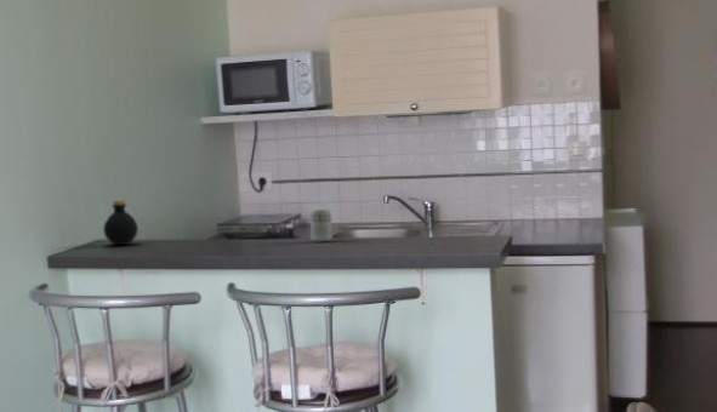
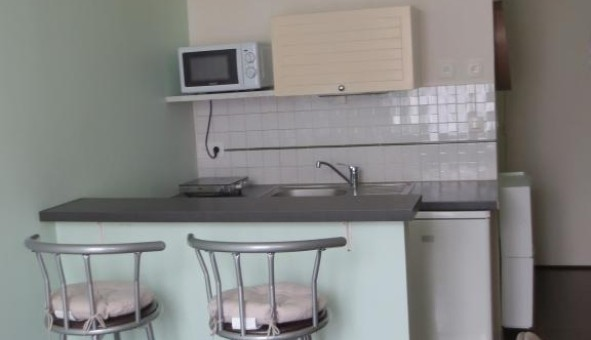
- cup [308,208,334,242]
- bottle [102,199,140,246]
